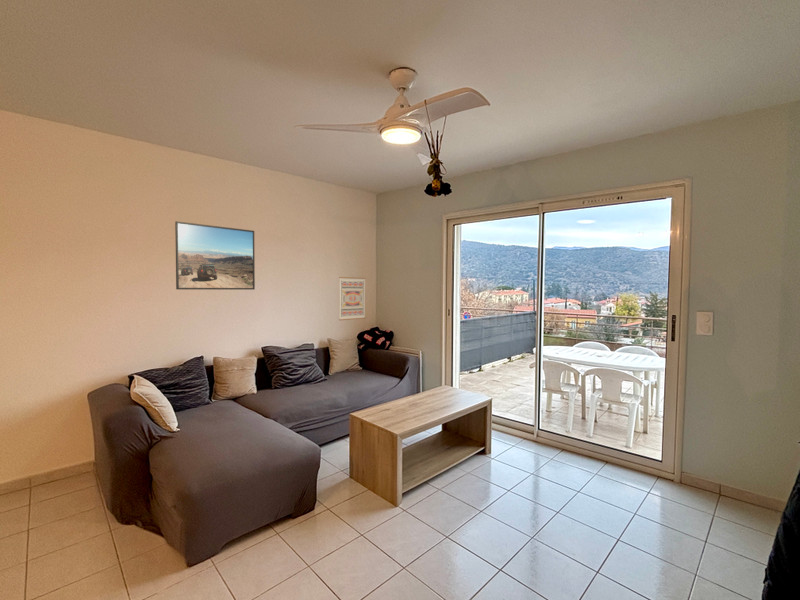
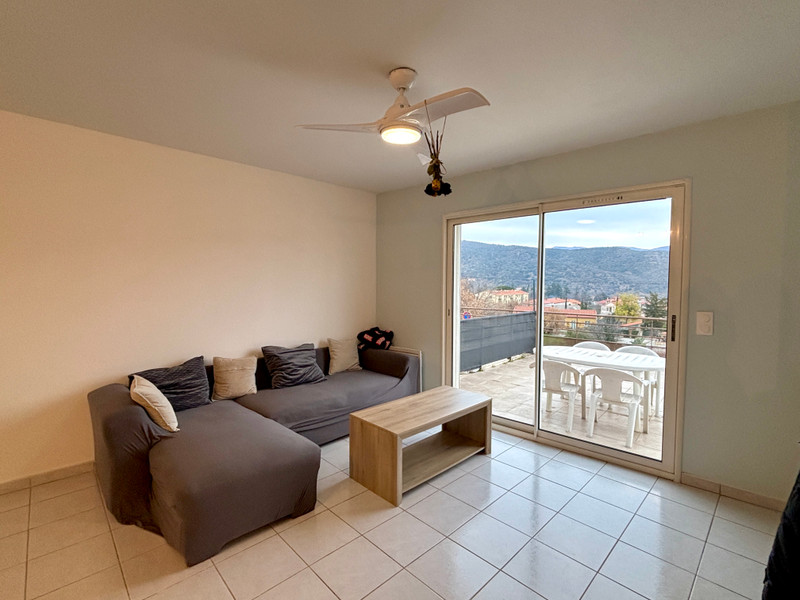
- wall art [338,276,367,321]
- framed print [174,220,256,291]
